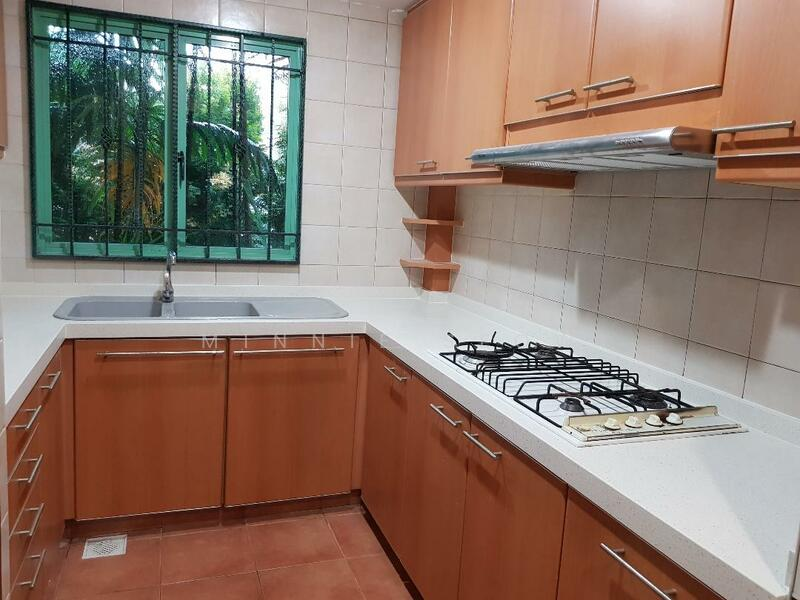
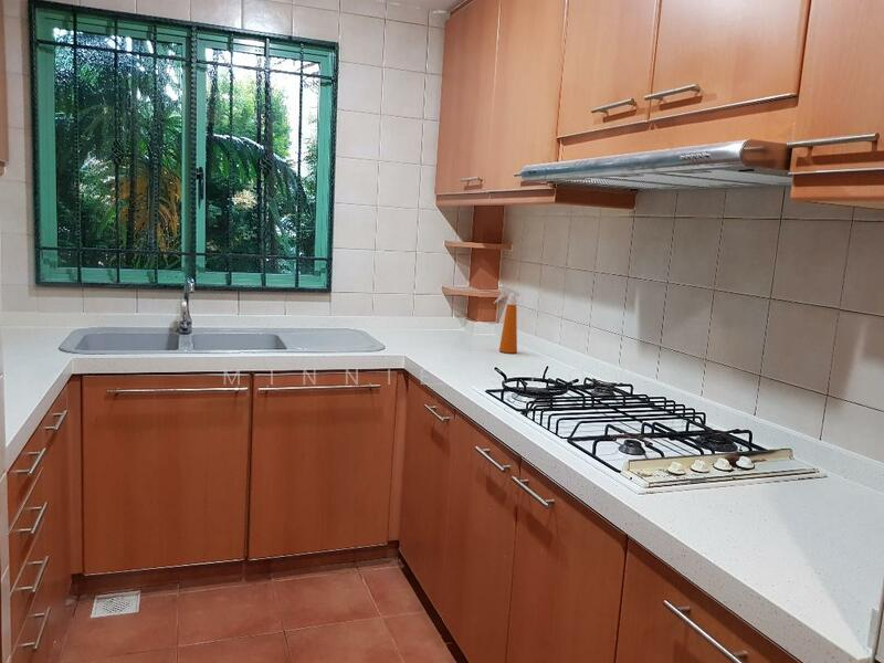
+ spray bottle [493,284,522,354]
